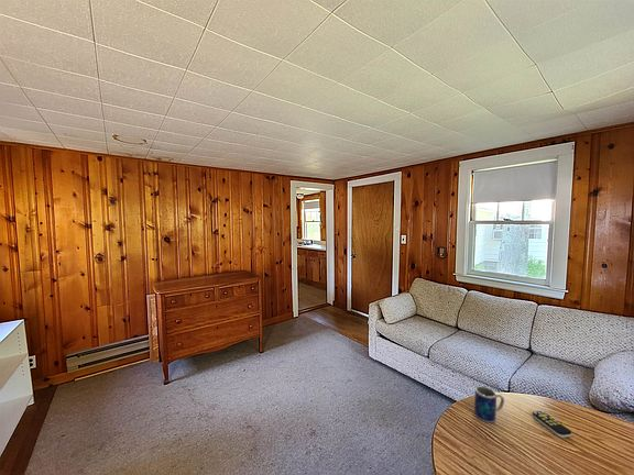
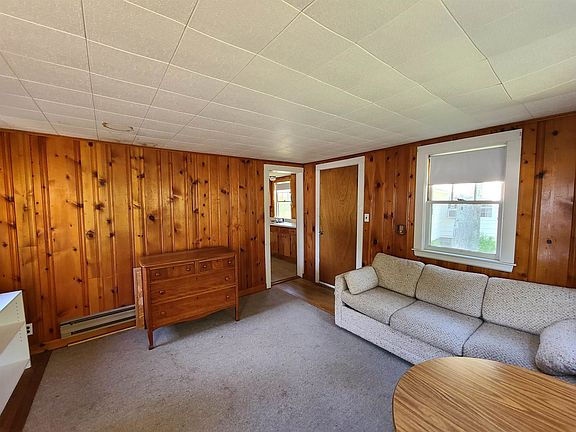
- remote control [532,410,572,439]
- mug [473,385,505,423]
